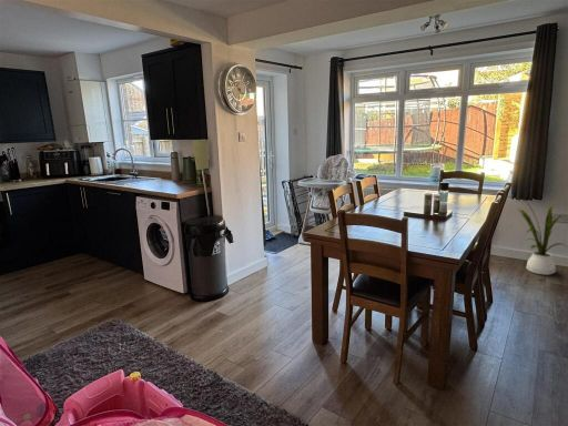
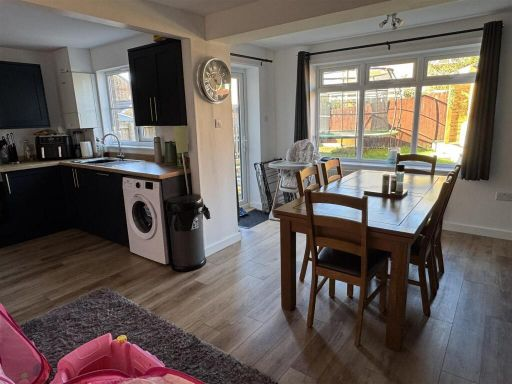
- house plant [517,197,568,276]
